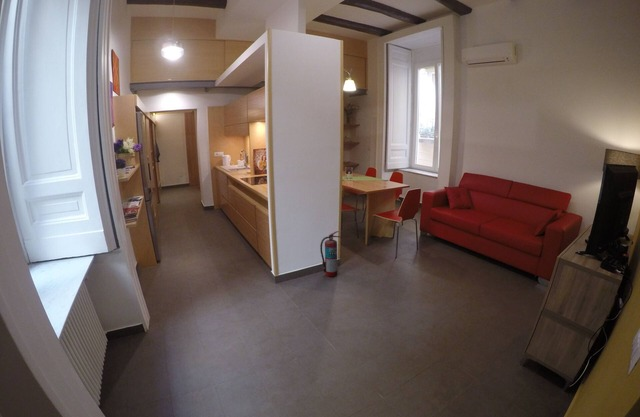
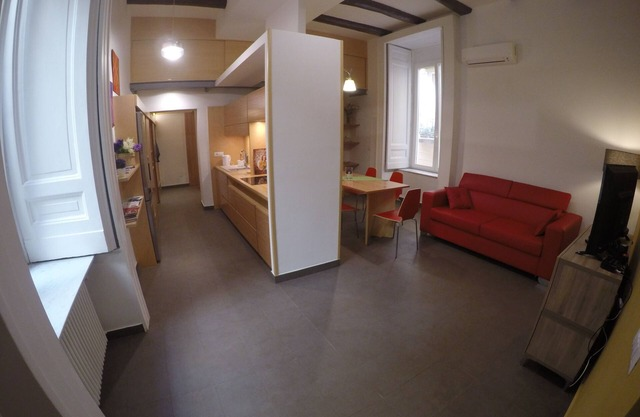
- fire extinguisher [319,230,342,277]
